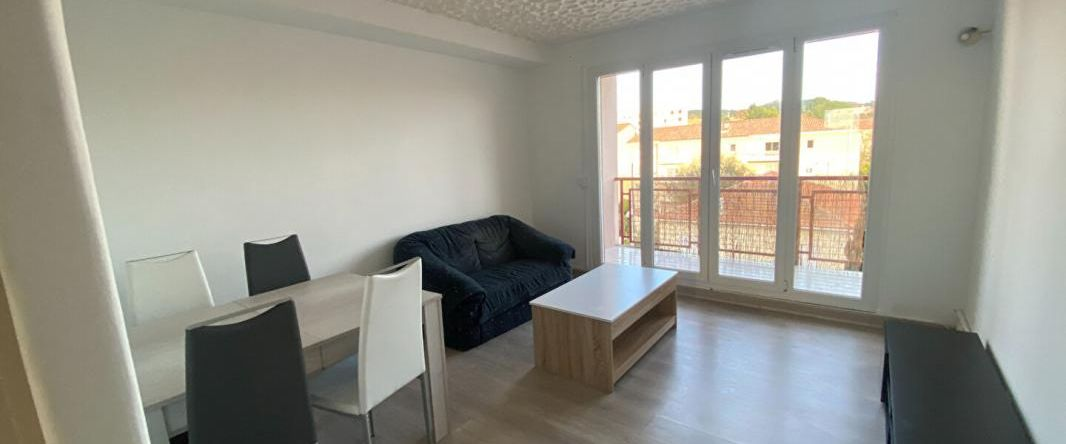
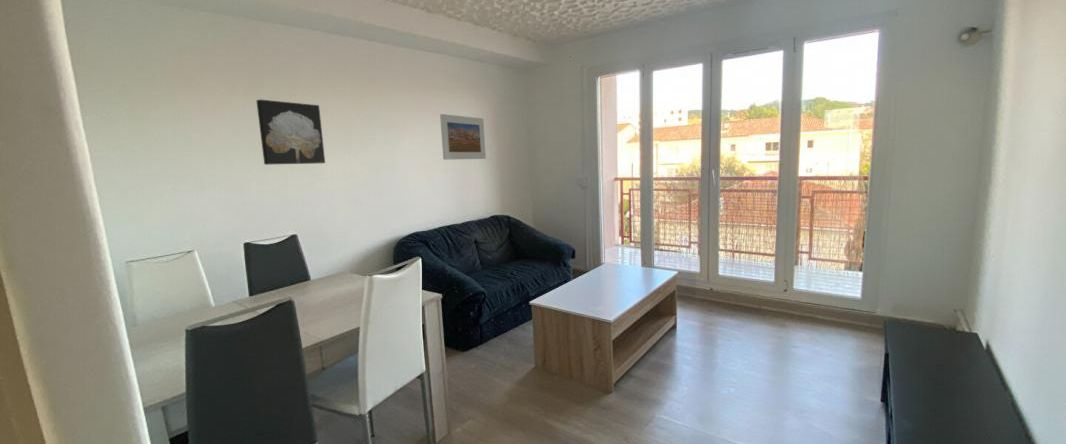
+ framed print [439,113,487,161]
+ wall art [255,99,326,166]
